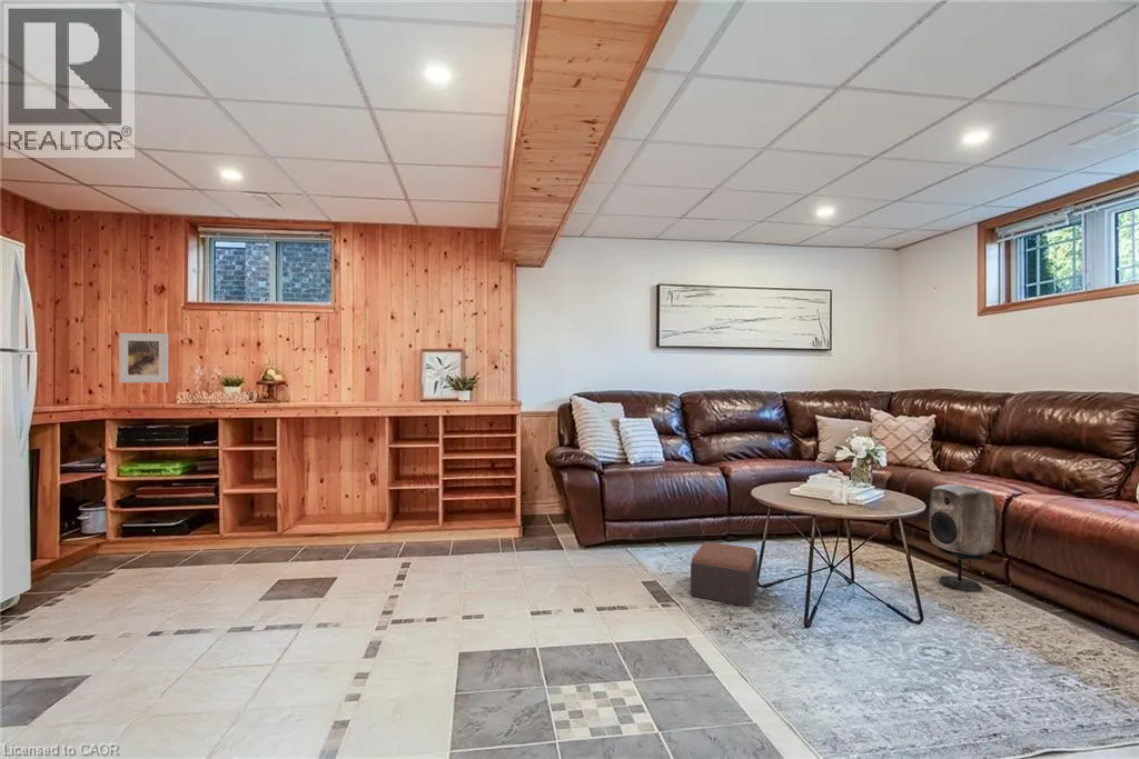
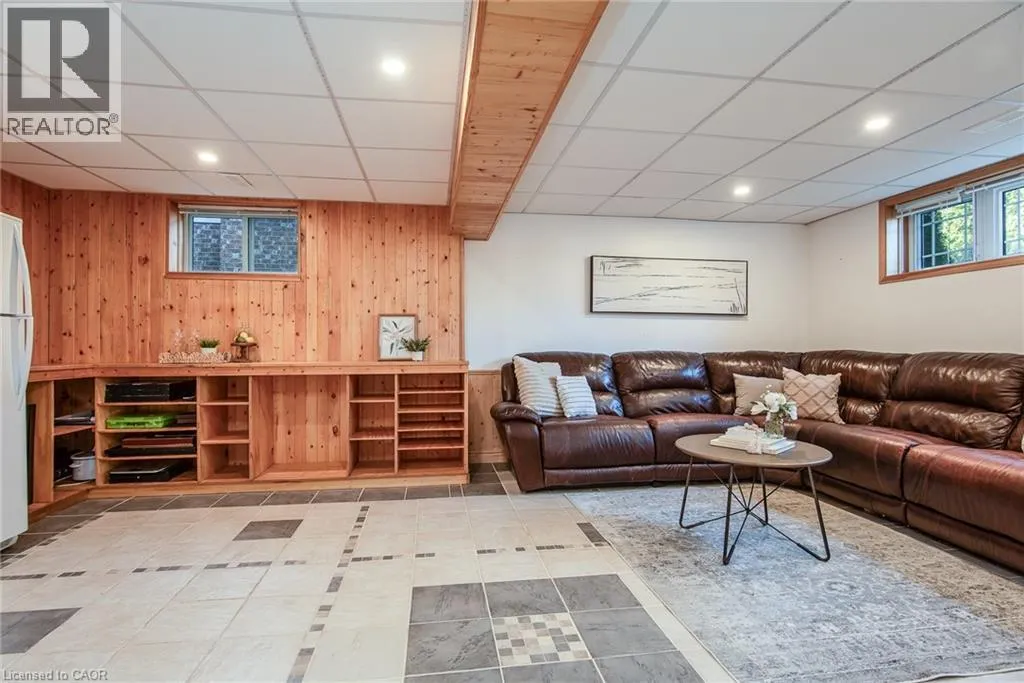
- footstool [690,540,759,608]
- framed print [118,332,169,383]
- speaker [928,483,997,593]
